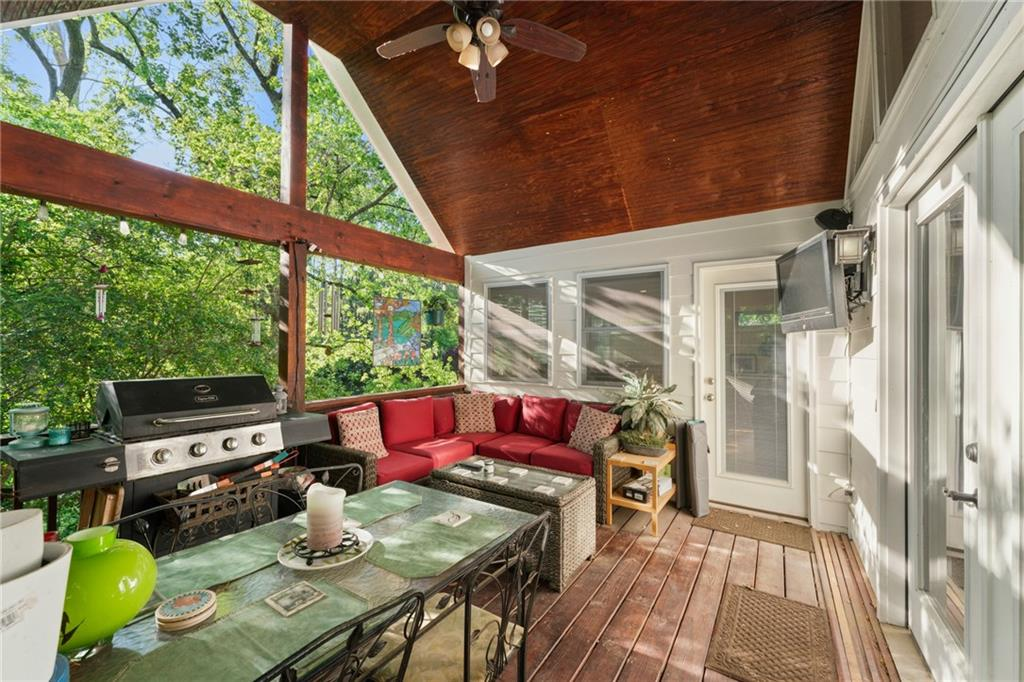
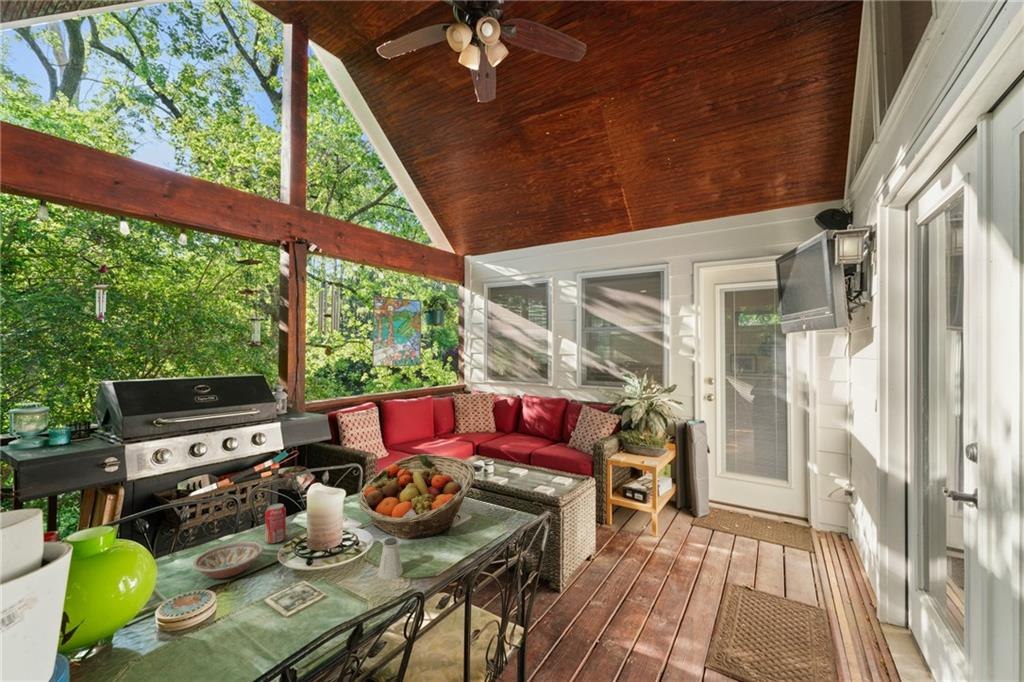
+ saltshaker [377,537,404,581]
+ fruit basket [357,453,476,540]
+ beverage can [264,503,287,544]
+ bowl [192,540,264,579]
